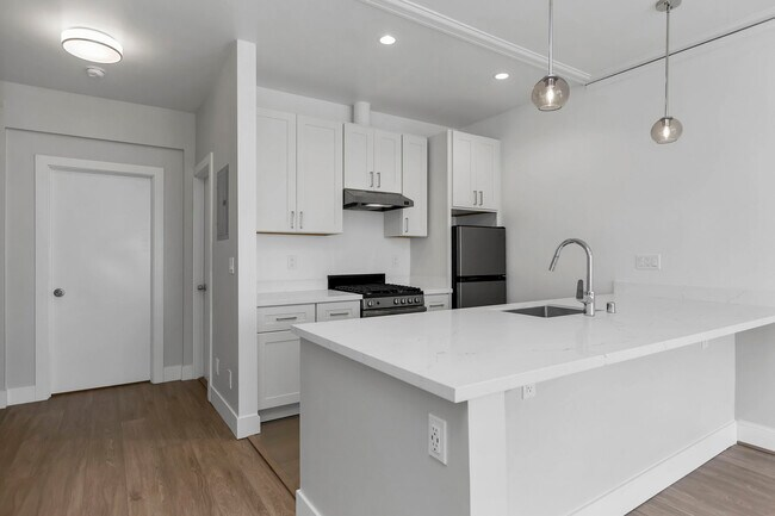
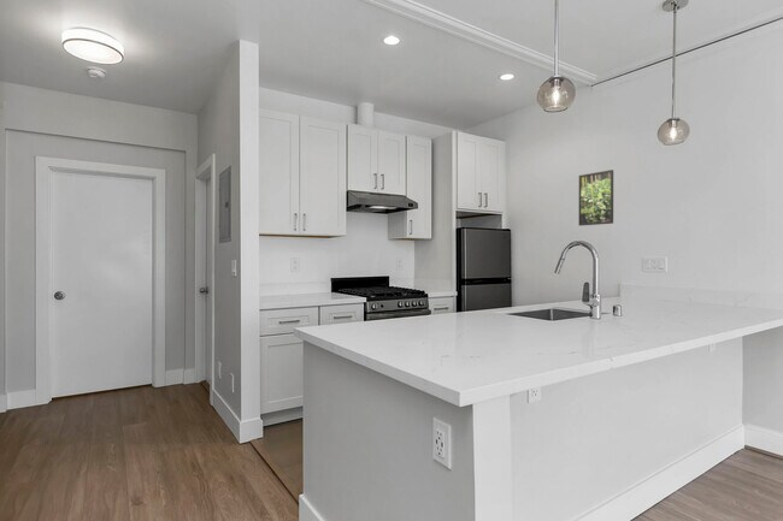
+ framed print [577,168,614,226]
